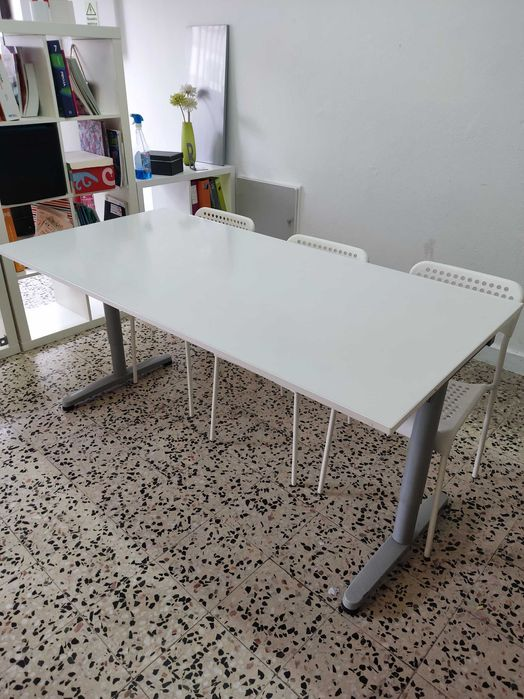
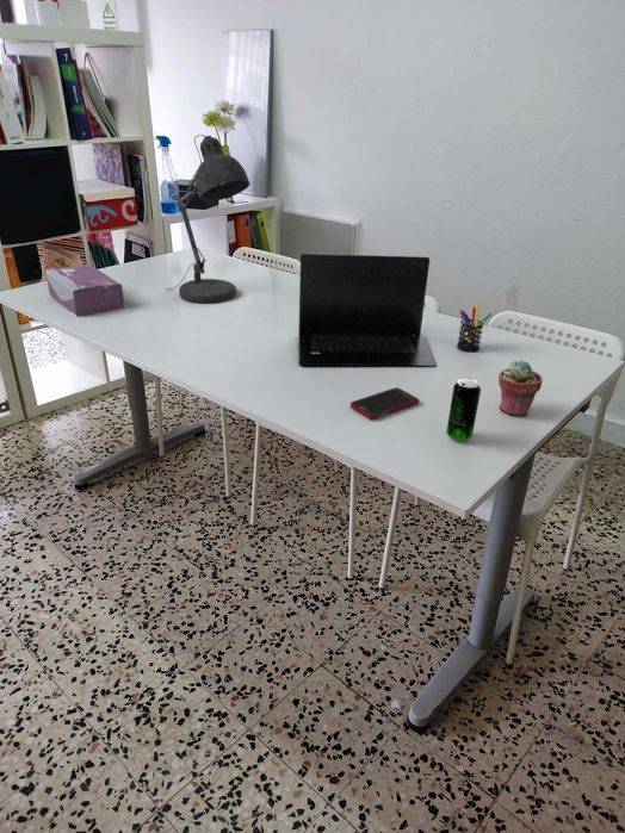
+ potted succulent [497,359,544,418]
+ laptop [297,253,437,368]
+ cell phone [349,386,420,421]
+ pen holder [456,303,493,353]
+ beverage can [445,377,482,442]
+ tissue box [44,263,125,318]
+ desk lamp [165,133,252,305]
